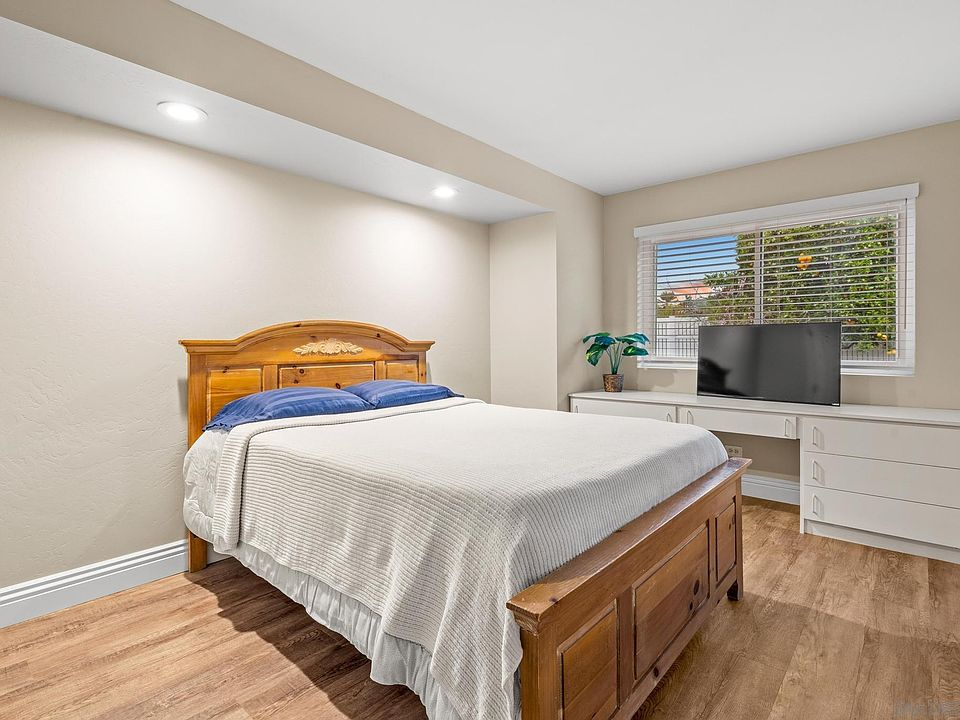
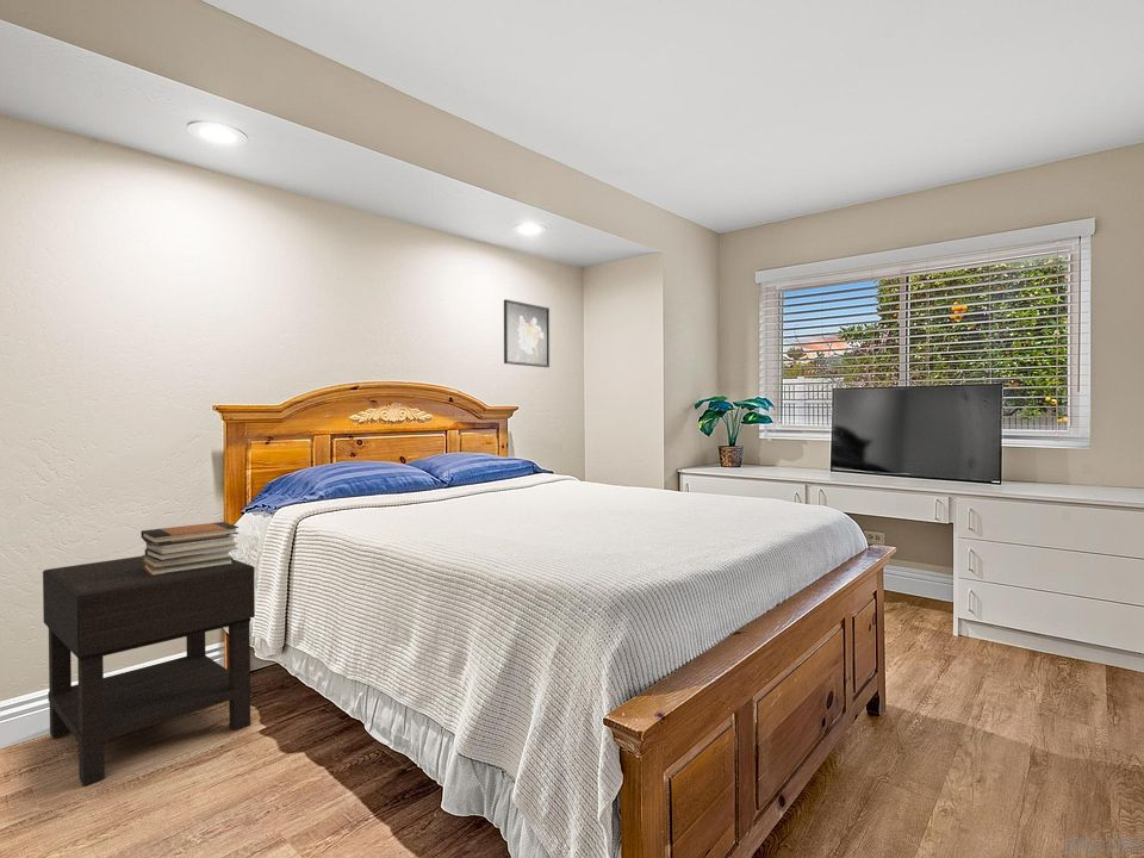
+ nightstand [42,555,256,786]
+ book stack [139,521,240,576]
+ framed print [503,298,551,368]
